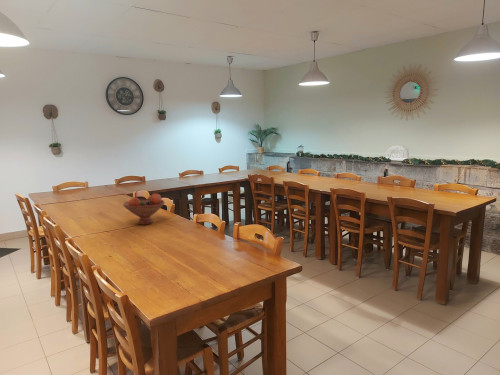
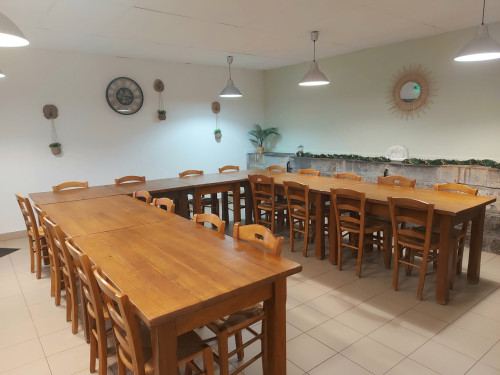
- fruit bowl [122,192,166,226]
